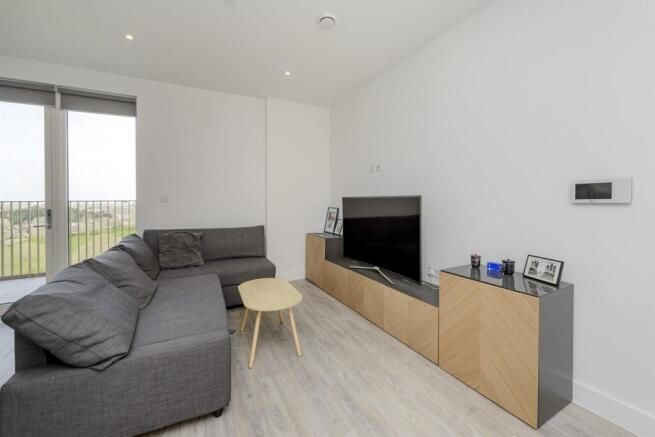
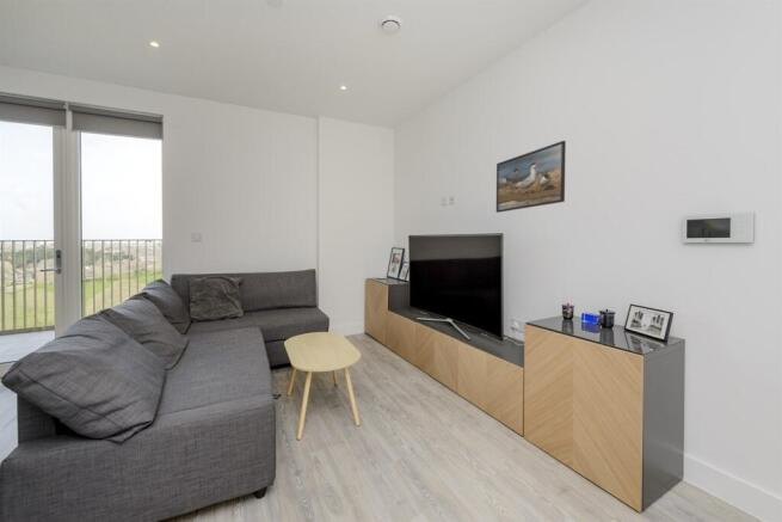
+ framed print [495,140,567,214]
